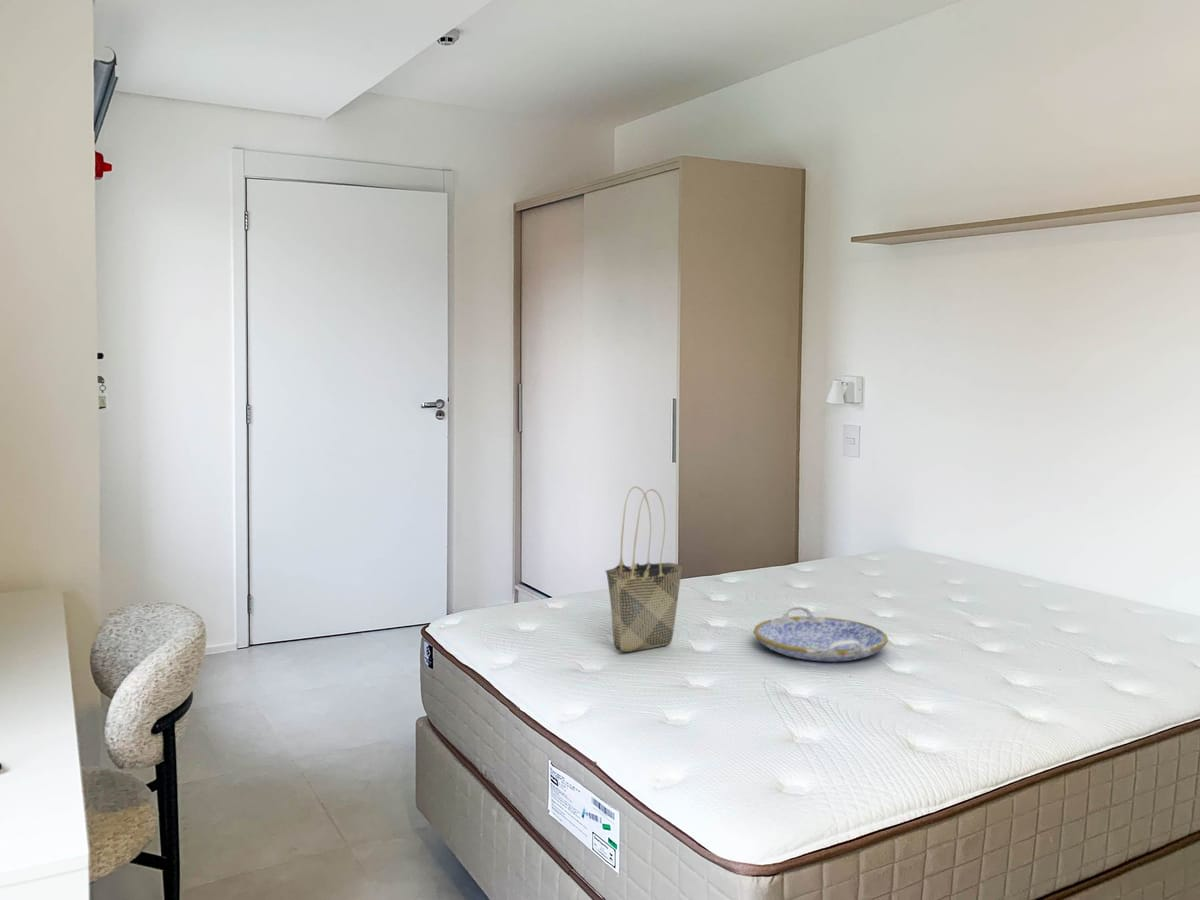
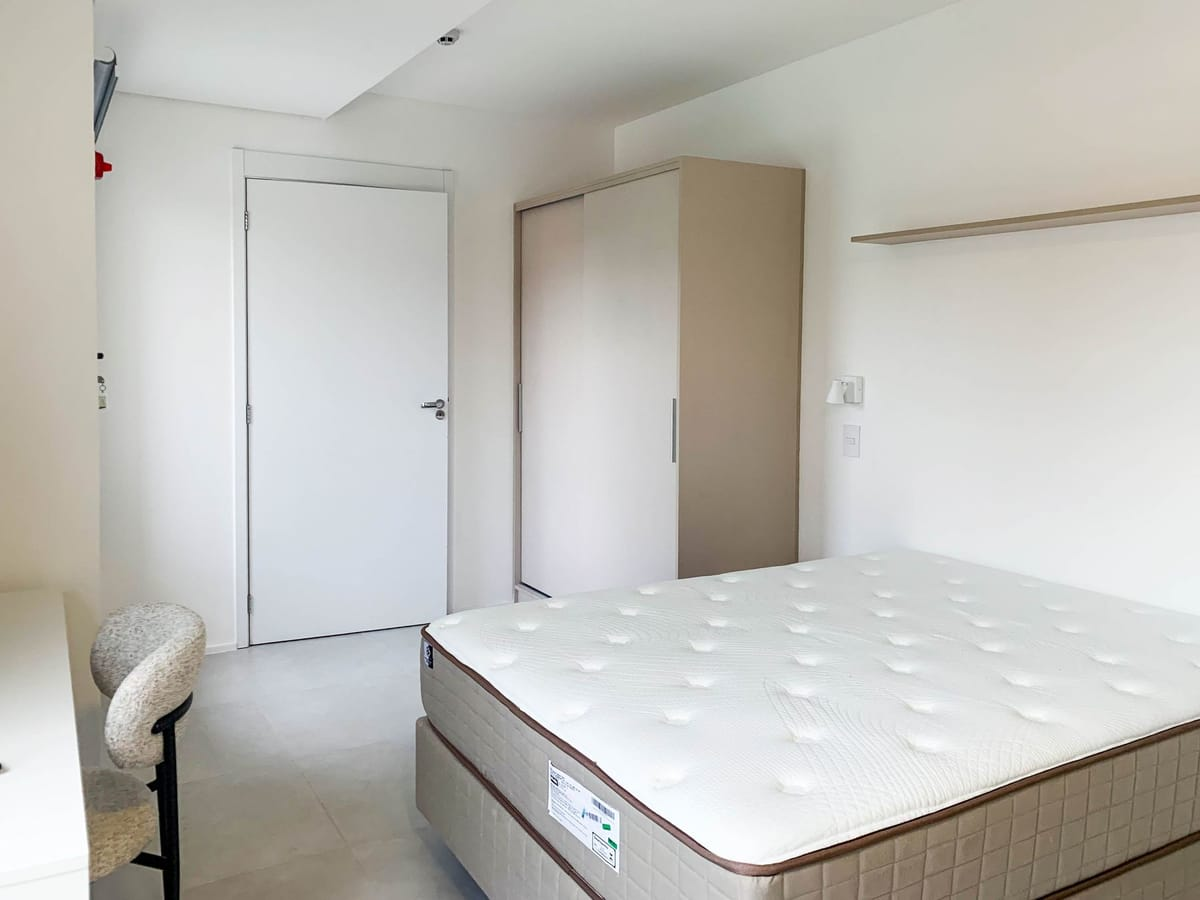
- serving tray [752,605,889,663]
- tote bag [604,485,683,653]
